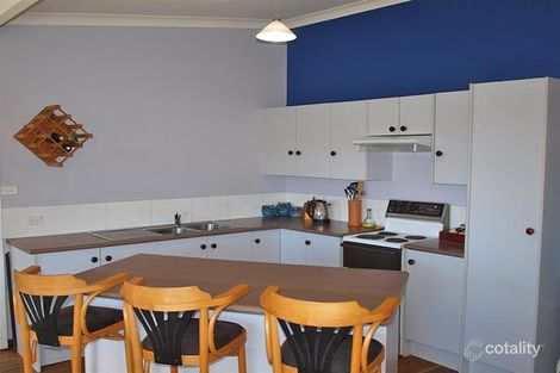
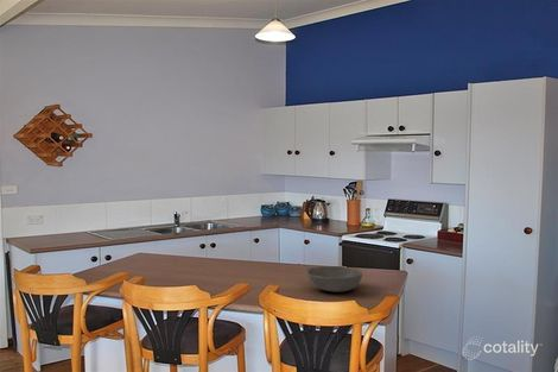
+ bowl [305,265,363,294]
